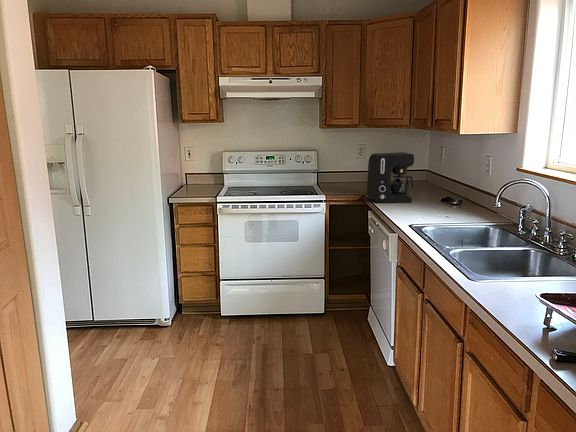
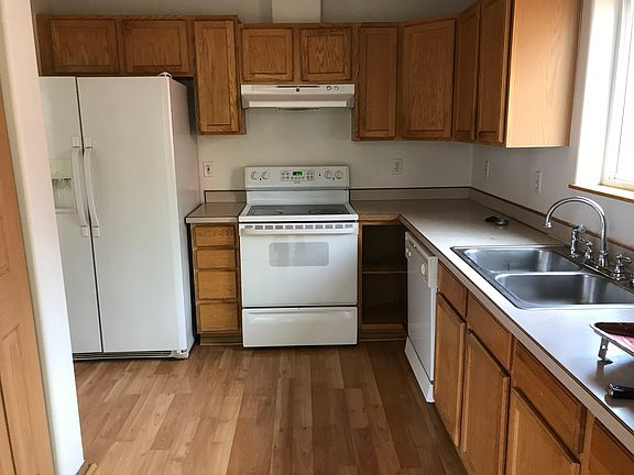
- coffee maker [366,151,415,204]
